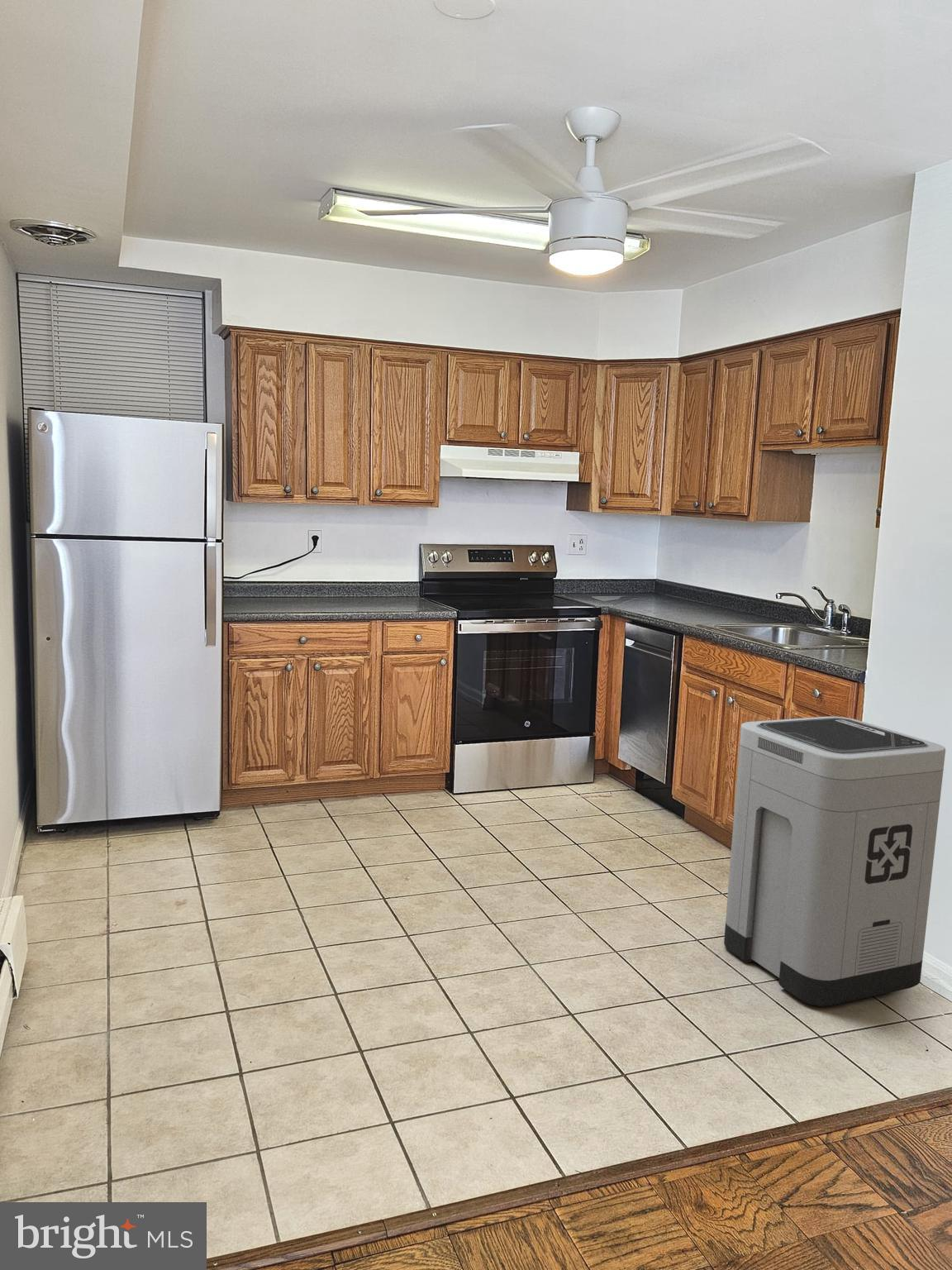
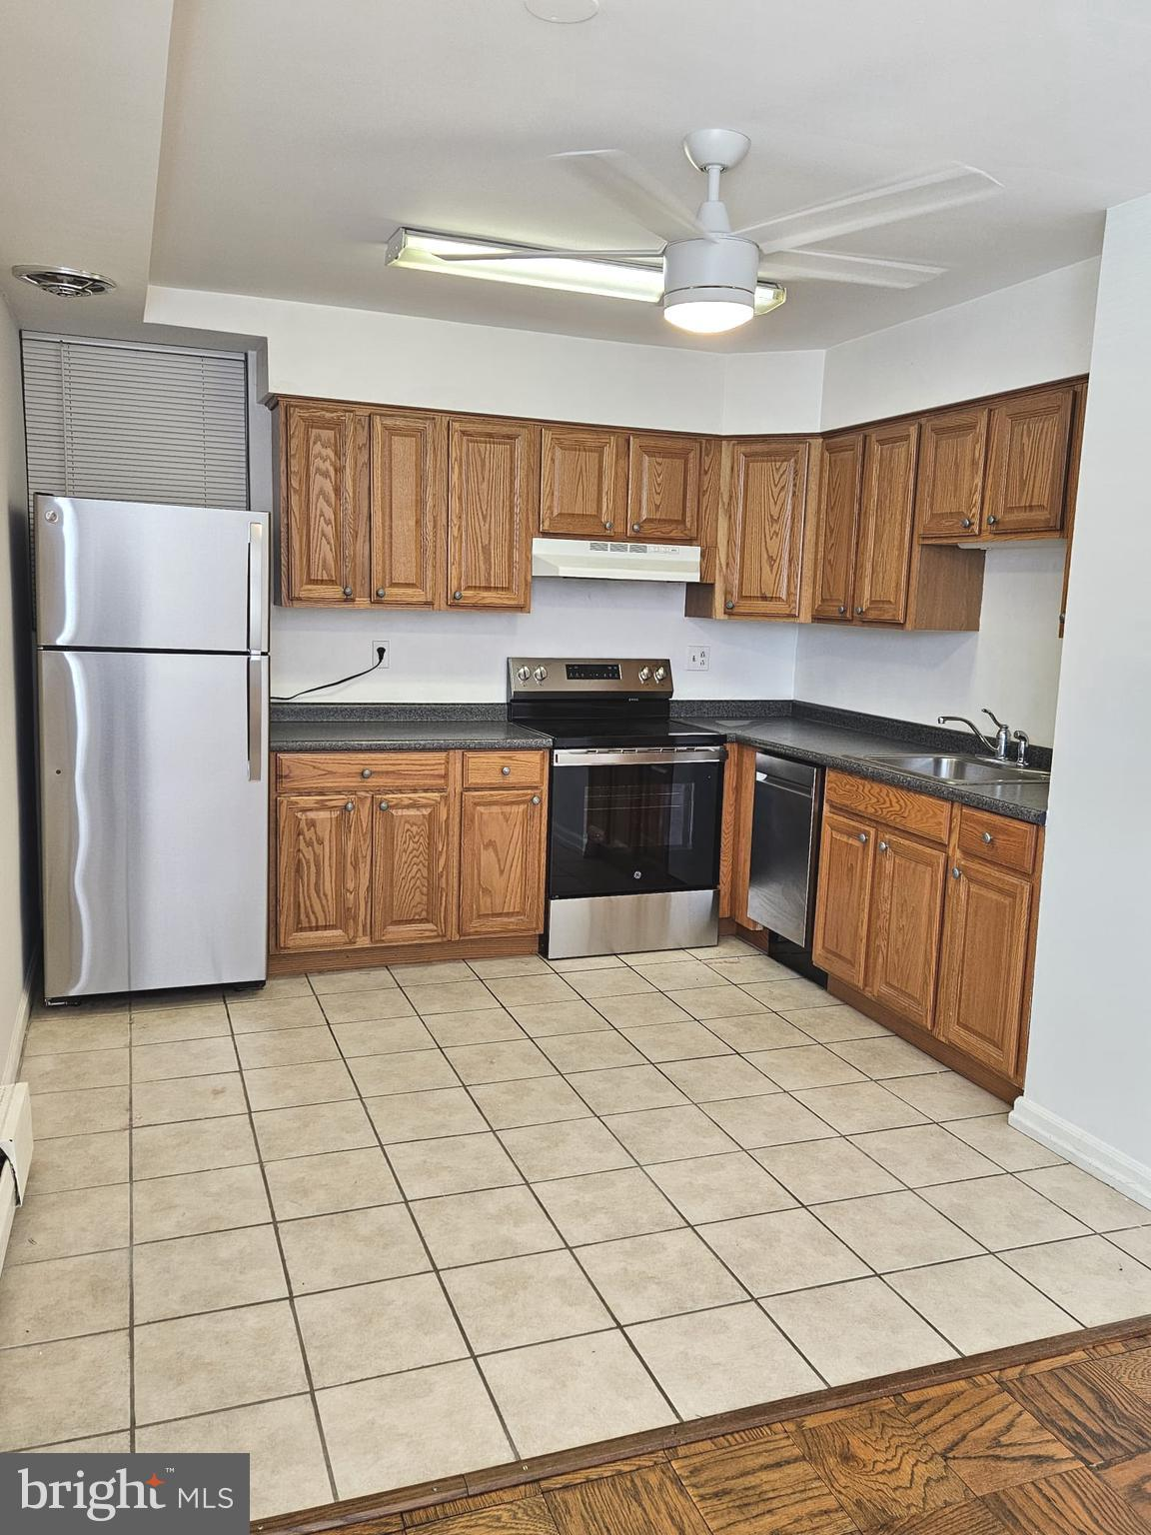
- trash can [723,716,946,1007]
